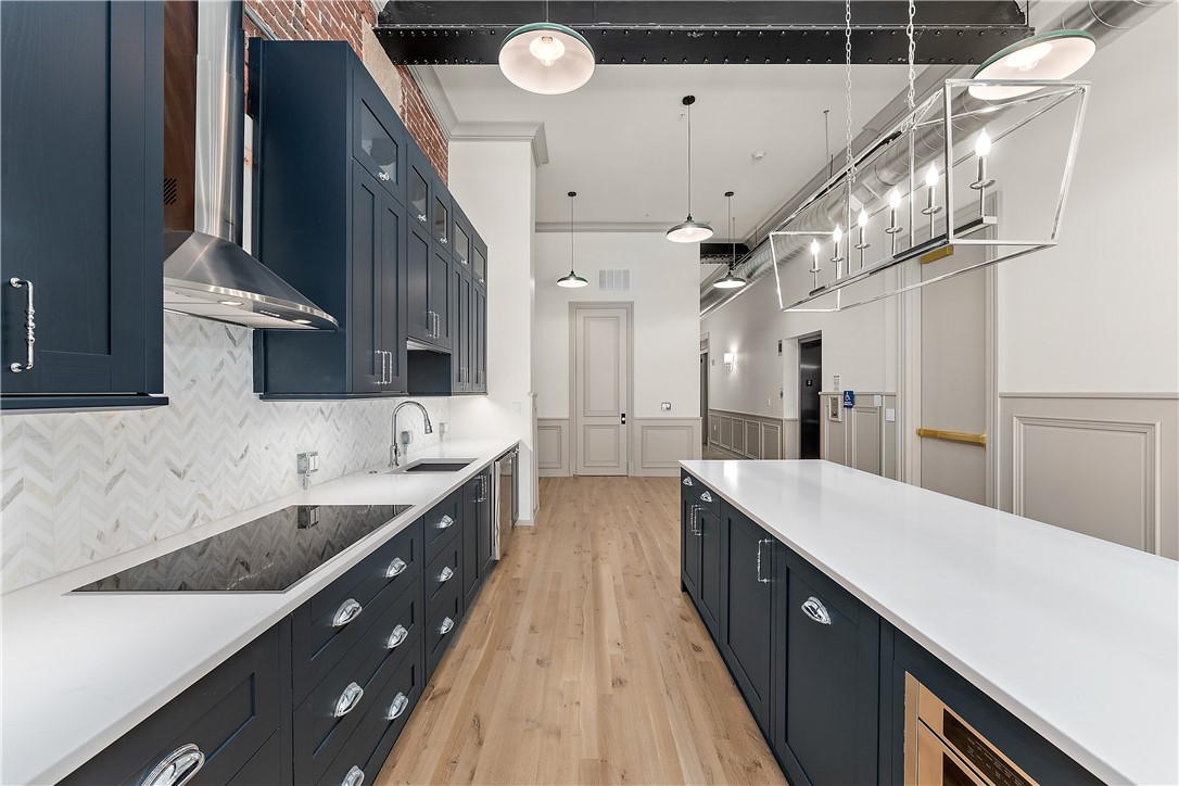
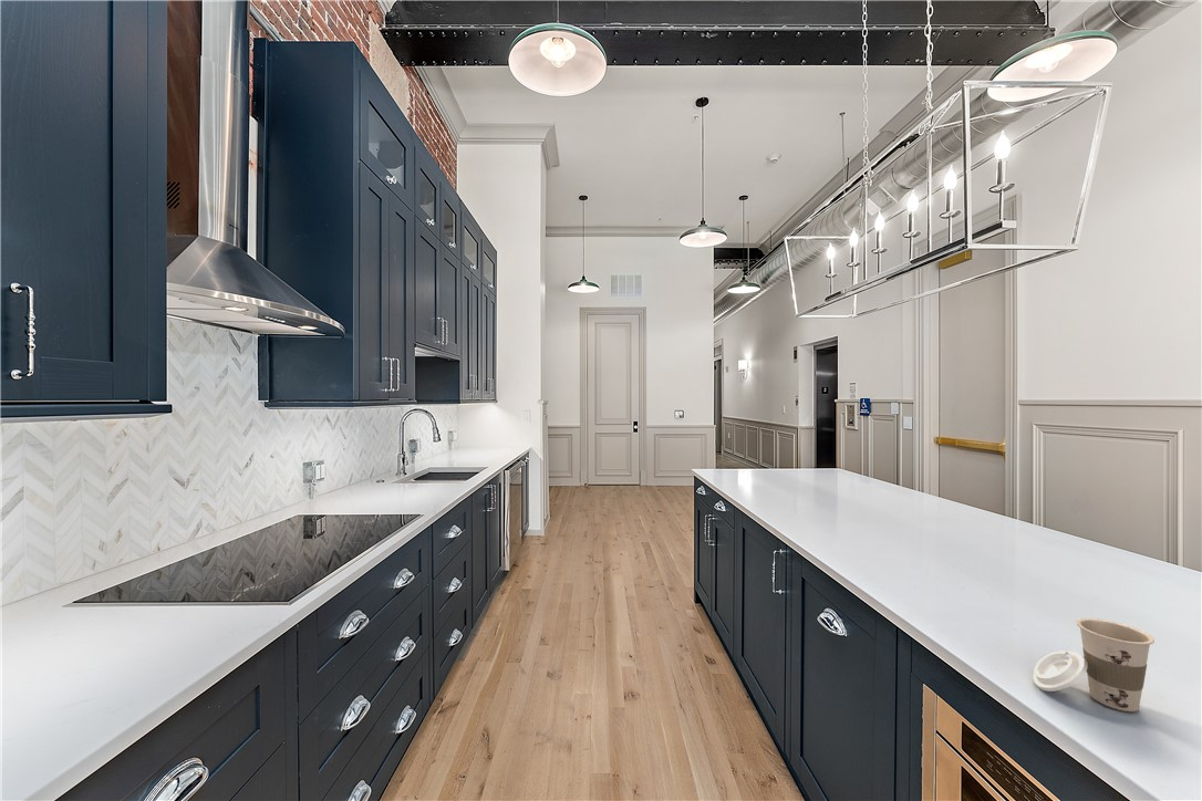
+ cup [1033,617,1156,712]
